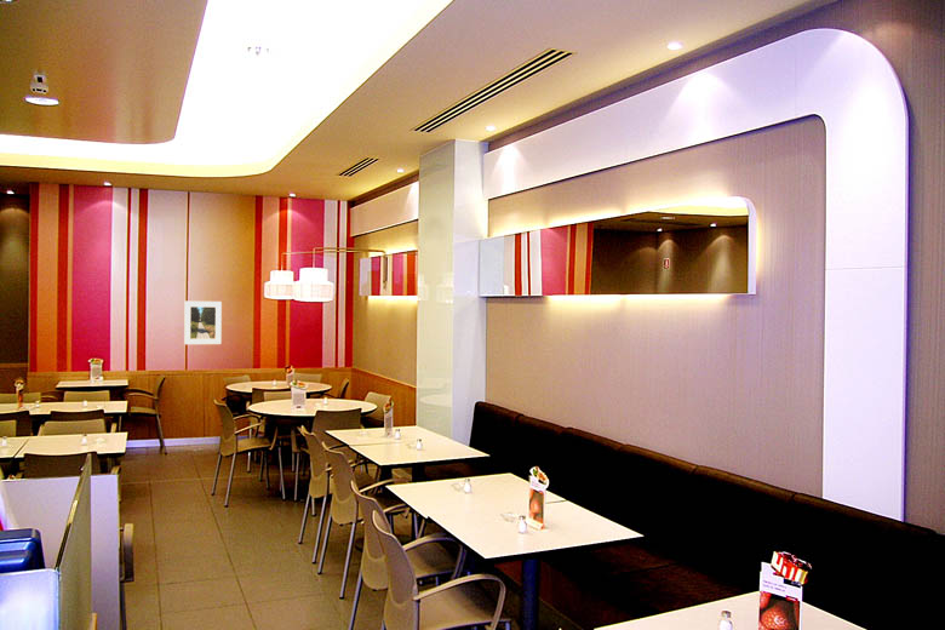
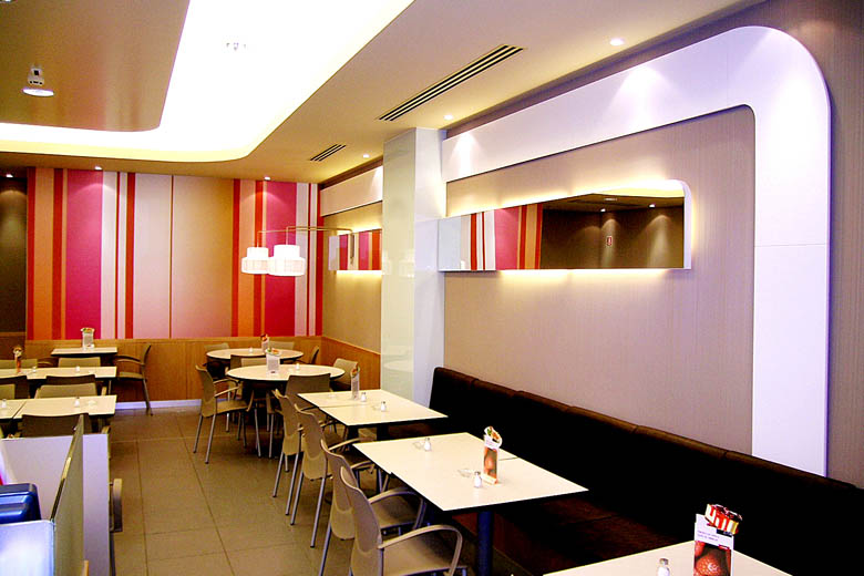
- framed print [183,300,223,345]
